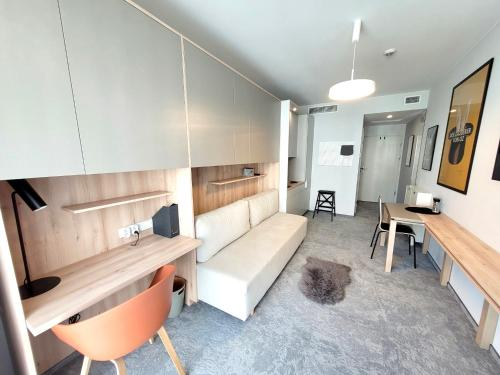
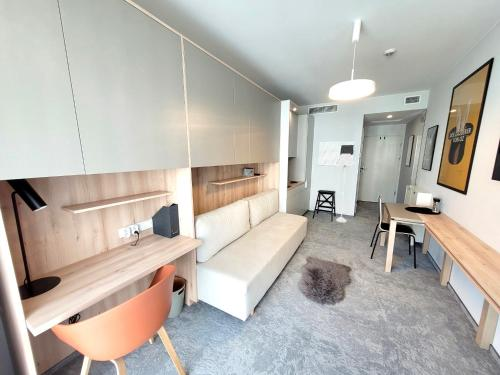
+ floor lamp [335,153,356,223]
